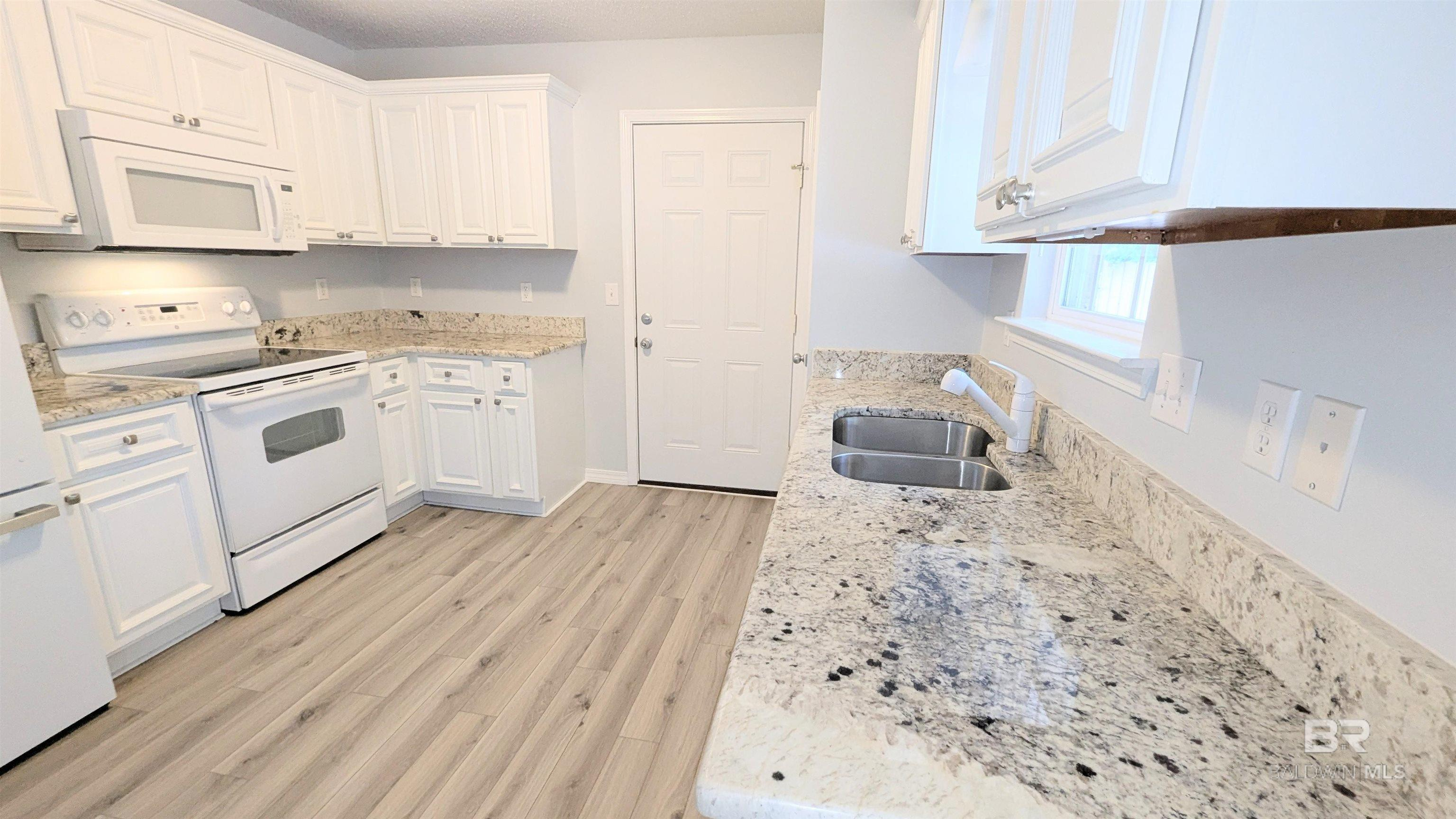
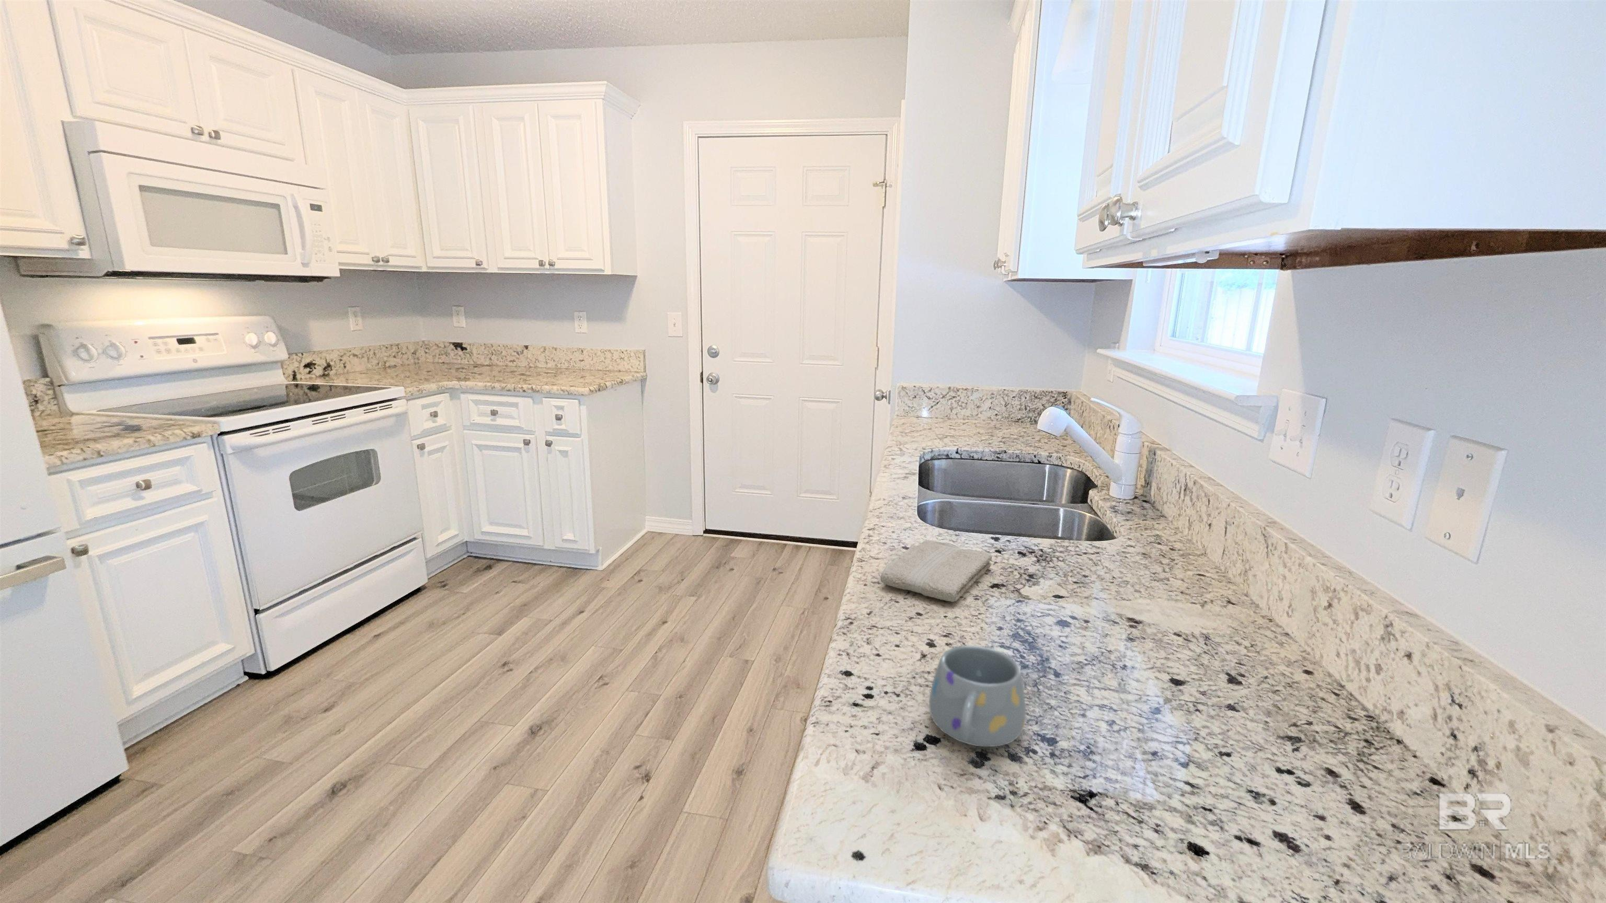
+ washcloth [880,540,993,602]
+ mug [929,645,1026,748]
